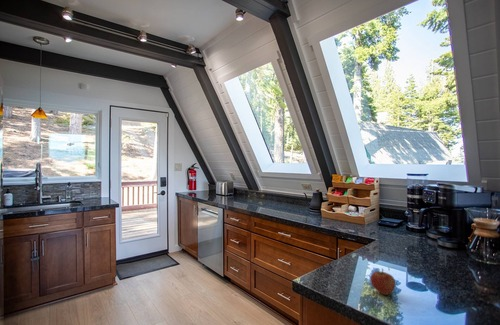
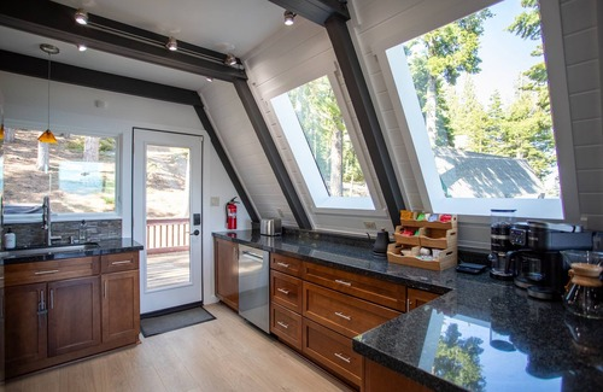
- apple [369,268,396,296]
